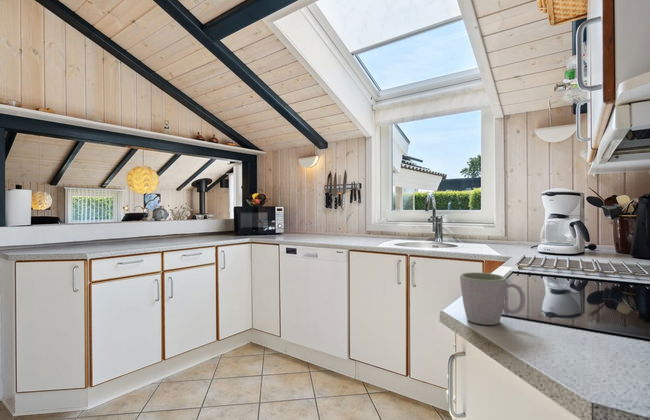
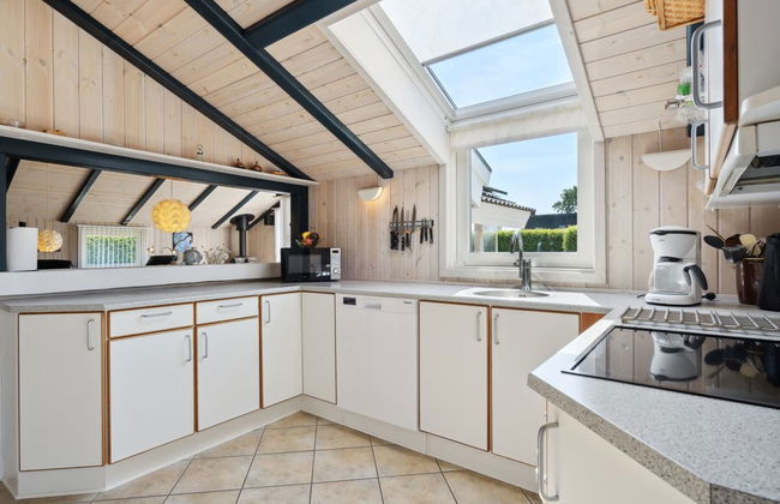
- mug [459,272,526,326]
